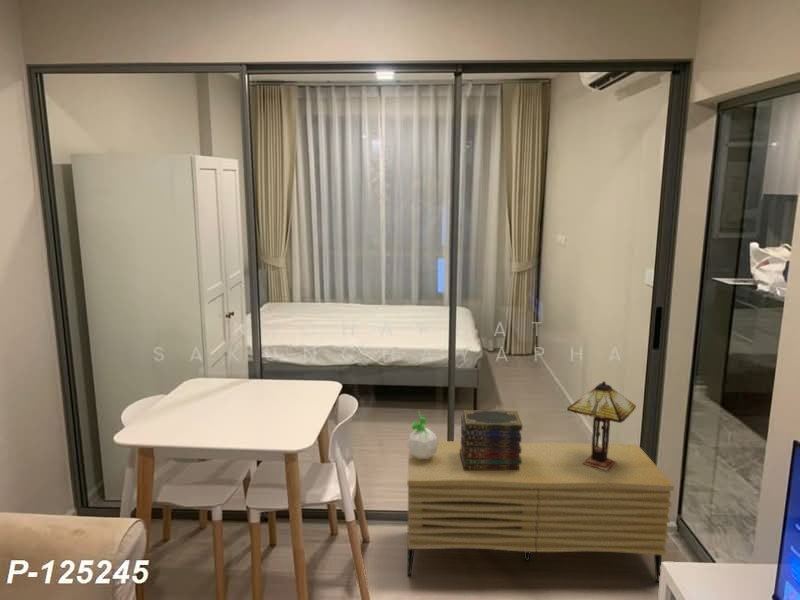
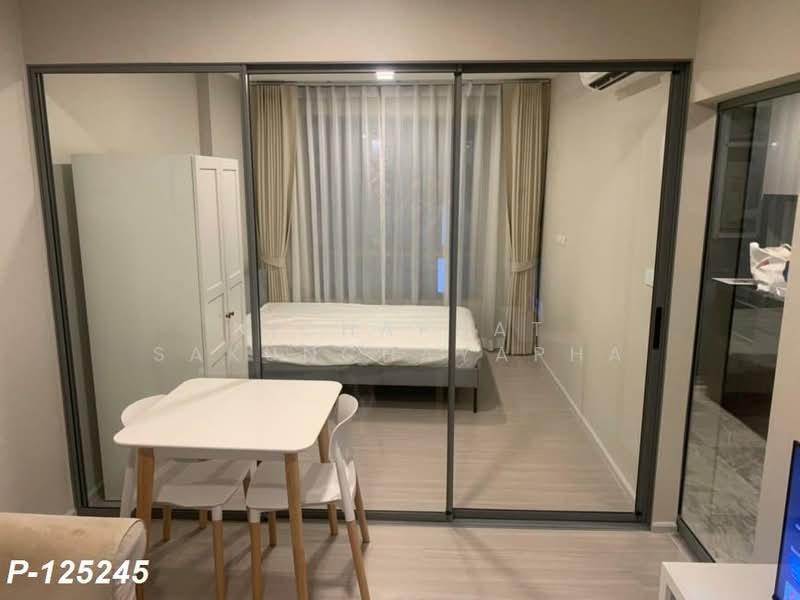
- table lamp [566,380,637,471]
- sideboard [406,440,675,583]
- toy figurine [406,410,439,459]
- book stack [459,409,523,471]
